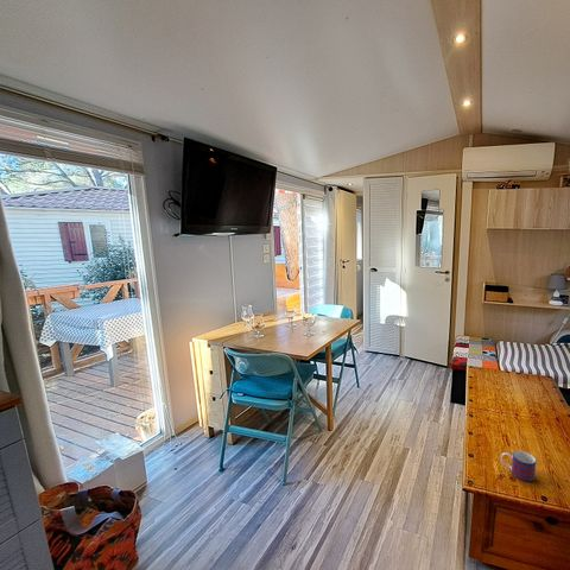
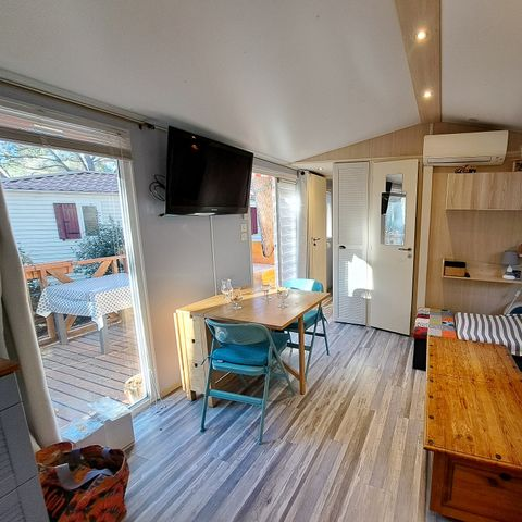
- mug [500,450,538,482]
